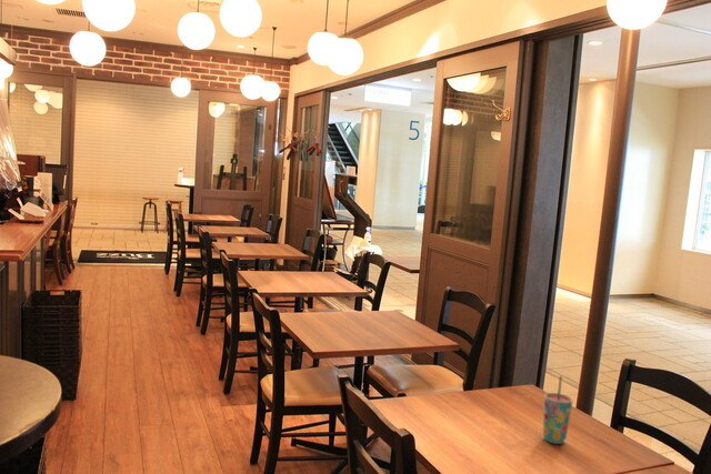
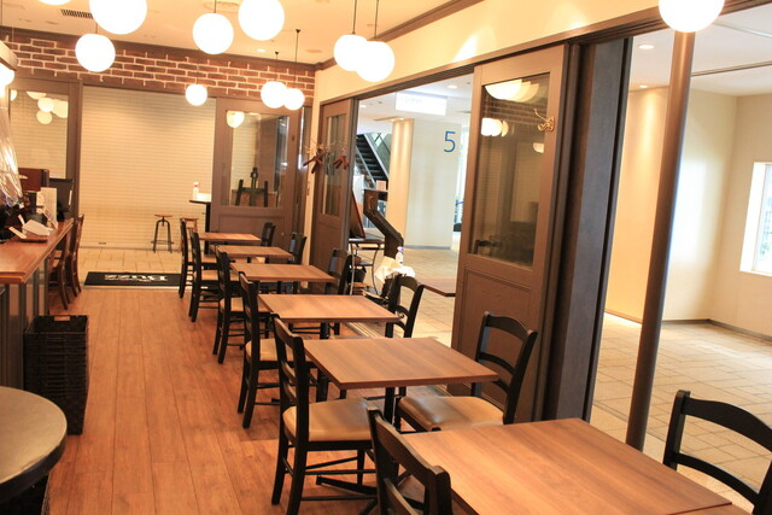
- cup [542,375,574,445]
